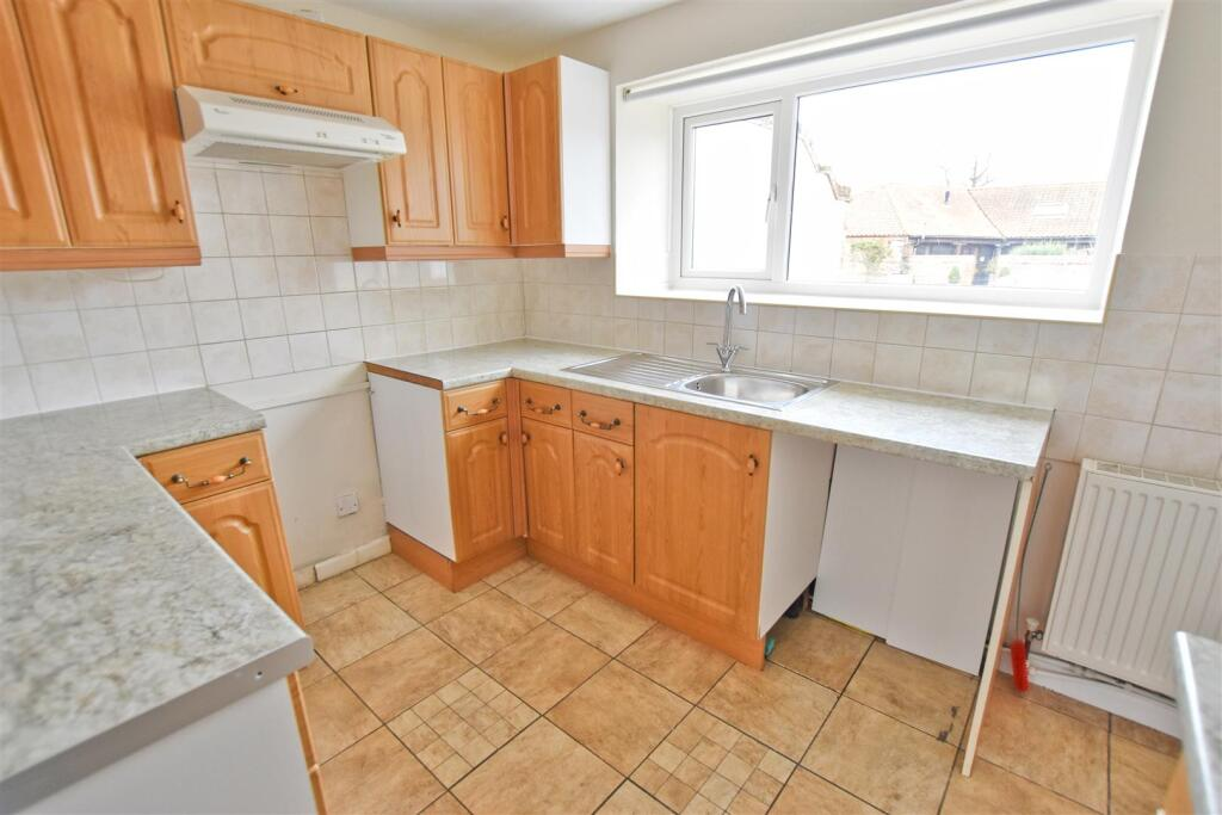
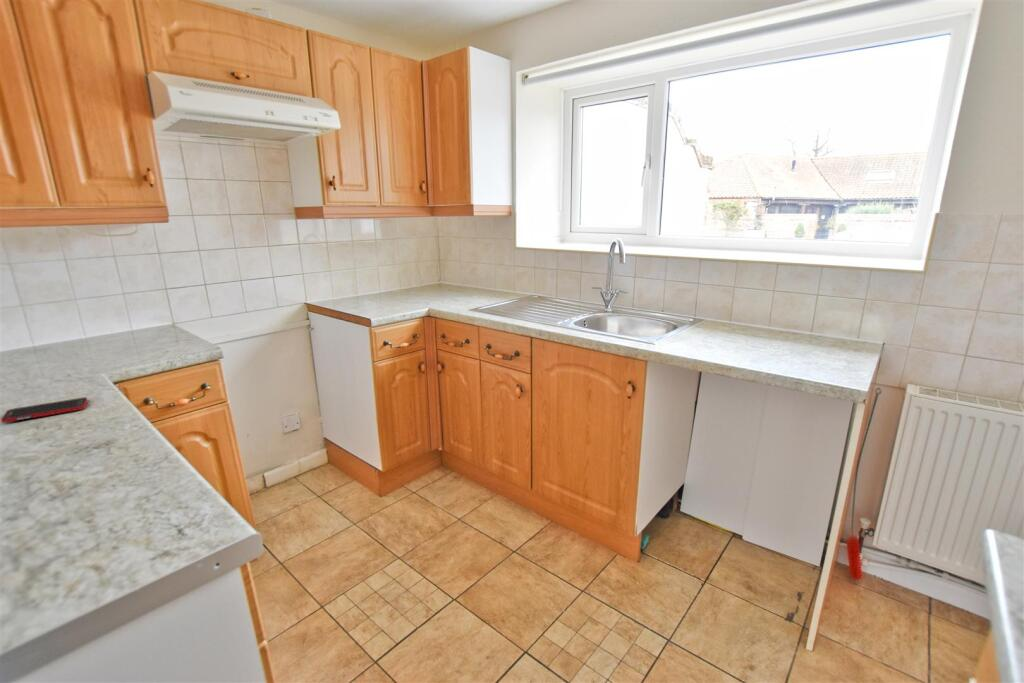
+ cell phone [0,396,89,424]
